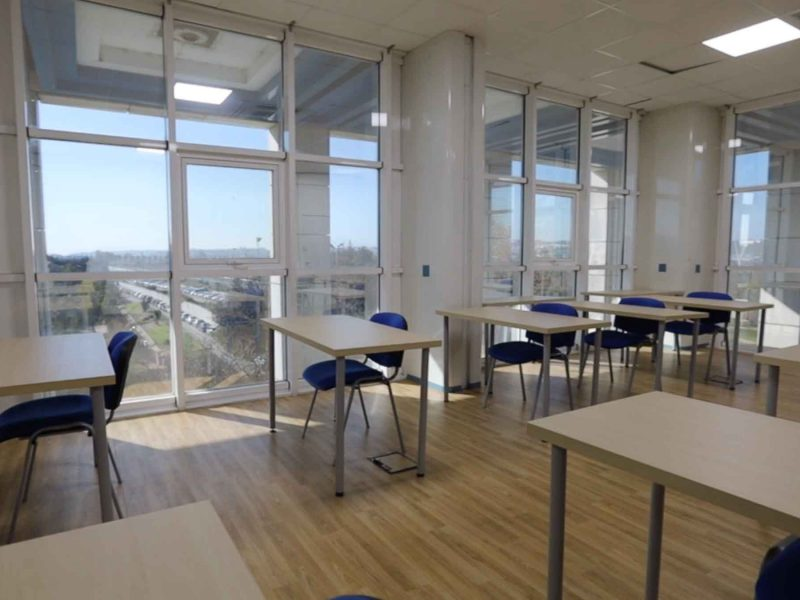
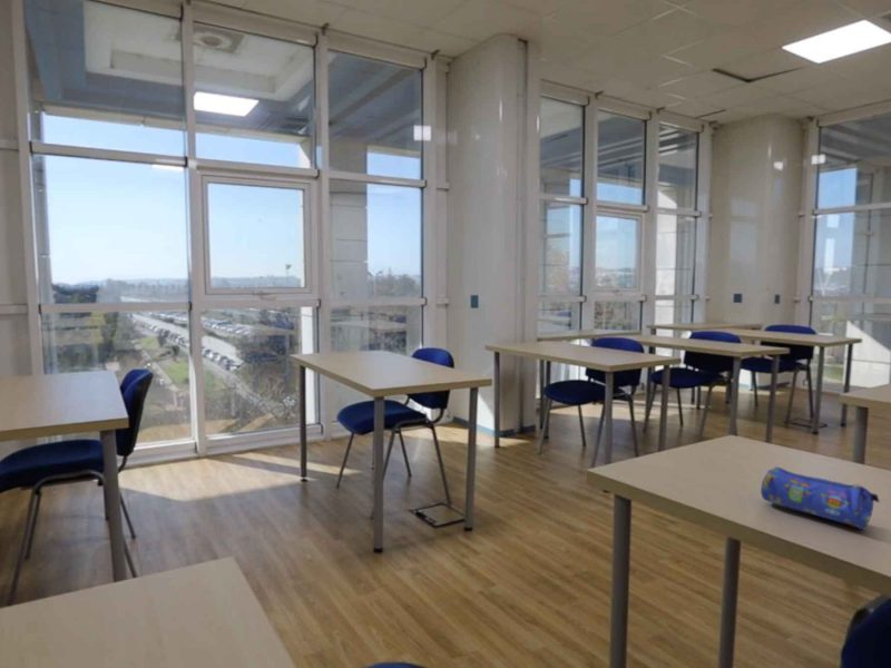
+ pencil case [760,465,881,531]
